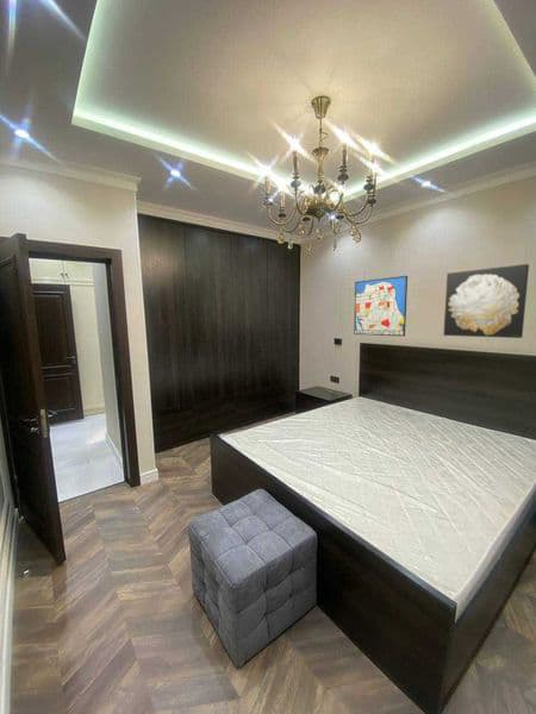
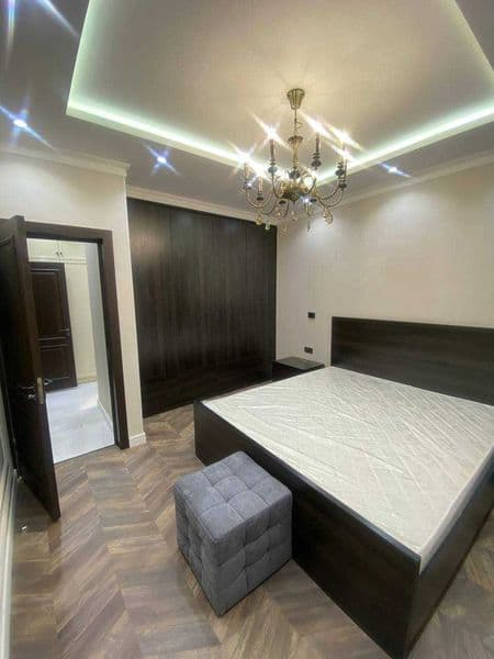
- wall art [353,275,409,337]
- wall art [442,263,530,339]
